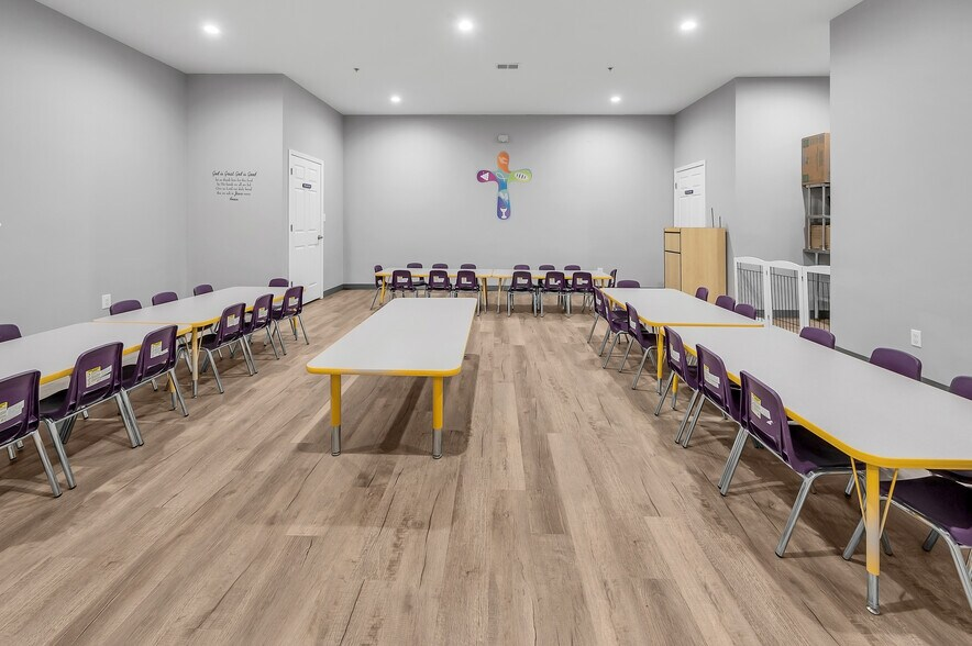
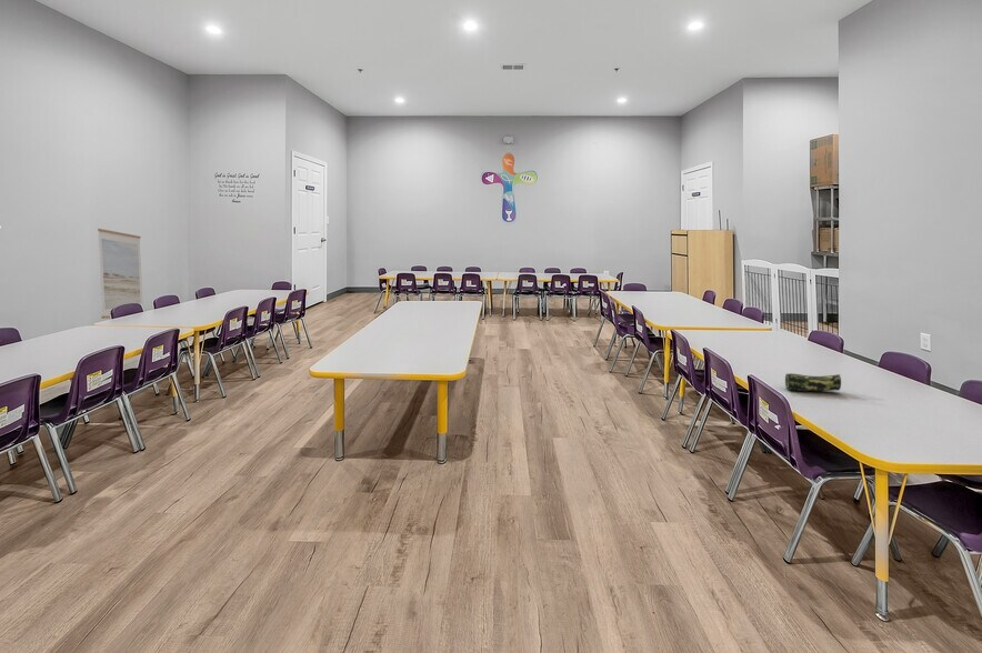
+ wall art [97,228,144,320]
+ pencil case [784,372,842,392]
